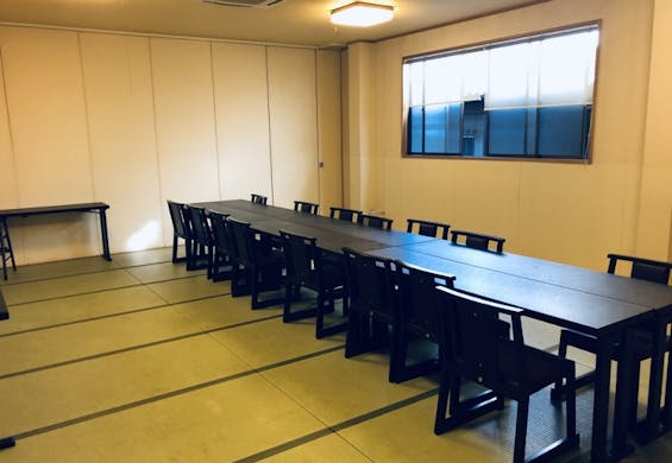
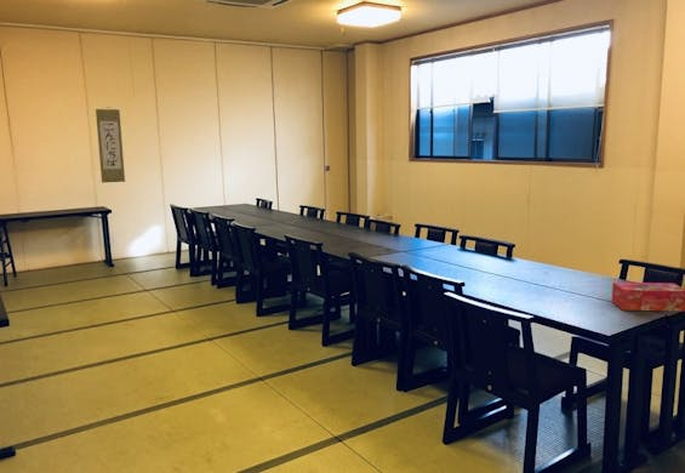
+ wall scroll [95,106,127,183]
+ tissue box [611,281,685,313]
